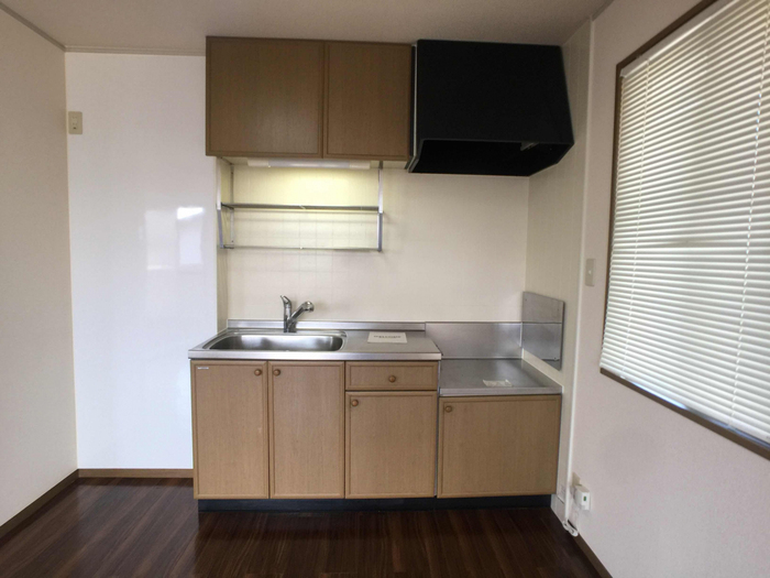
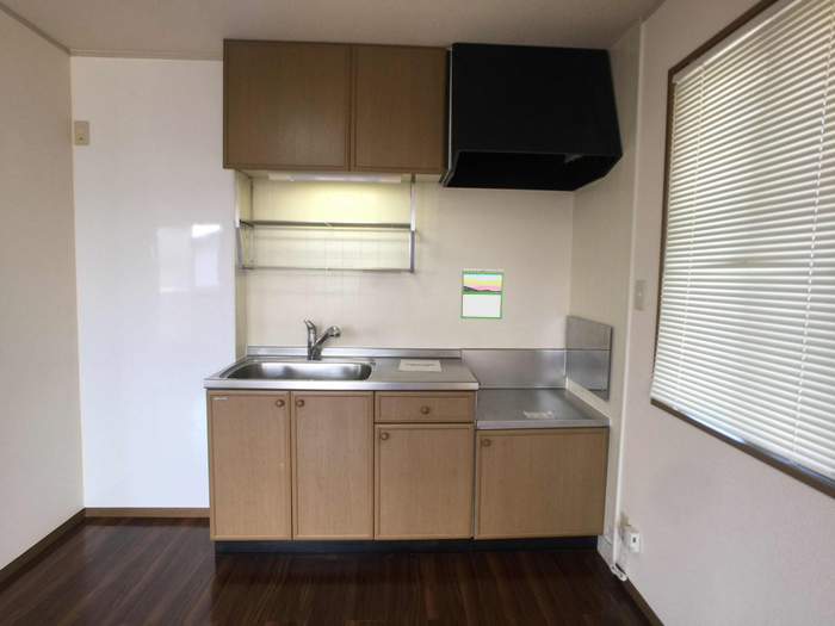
+ calendar [459,267,505,321]
